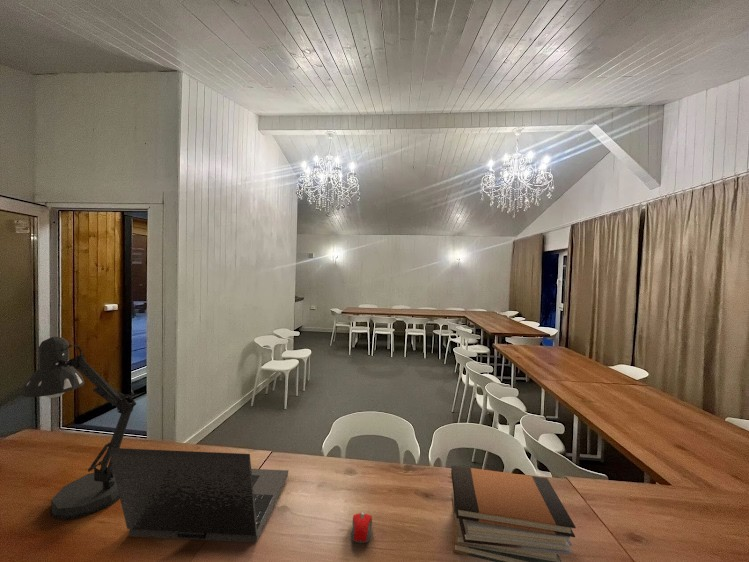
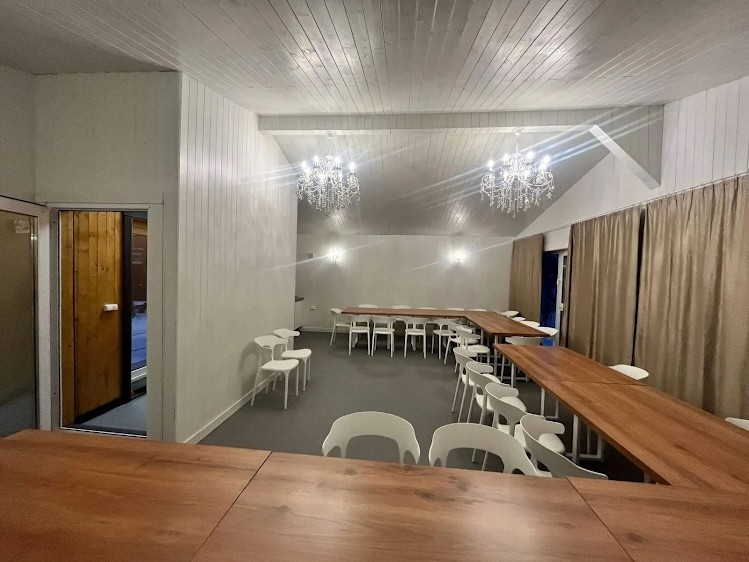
- computer mouse [349,512,373,544]
- laptop [110,447,289,544]
- book stack [450,465,577,562]
- desk lamp [21,336,137,521]
